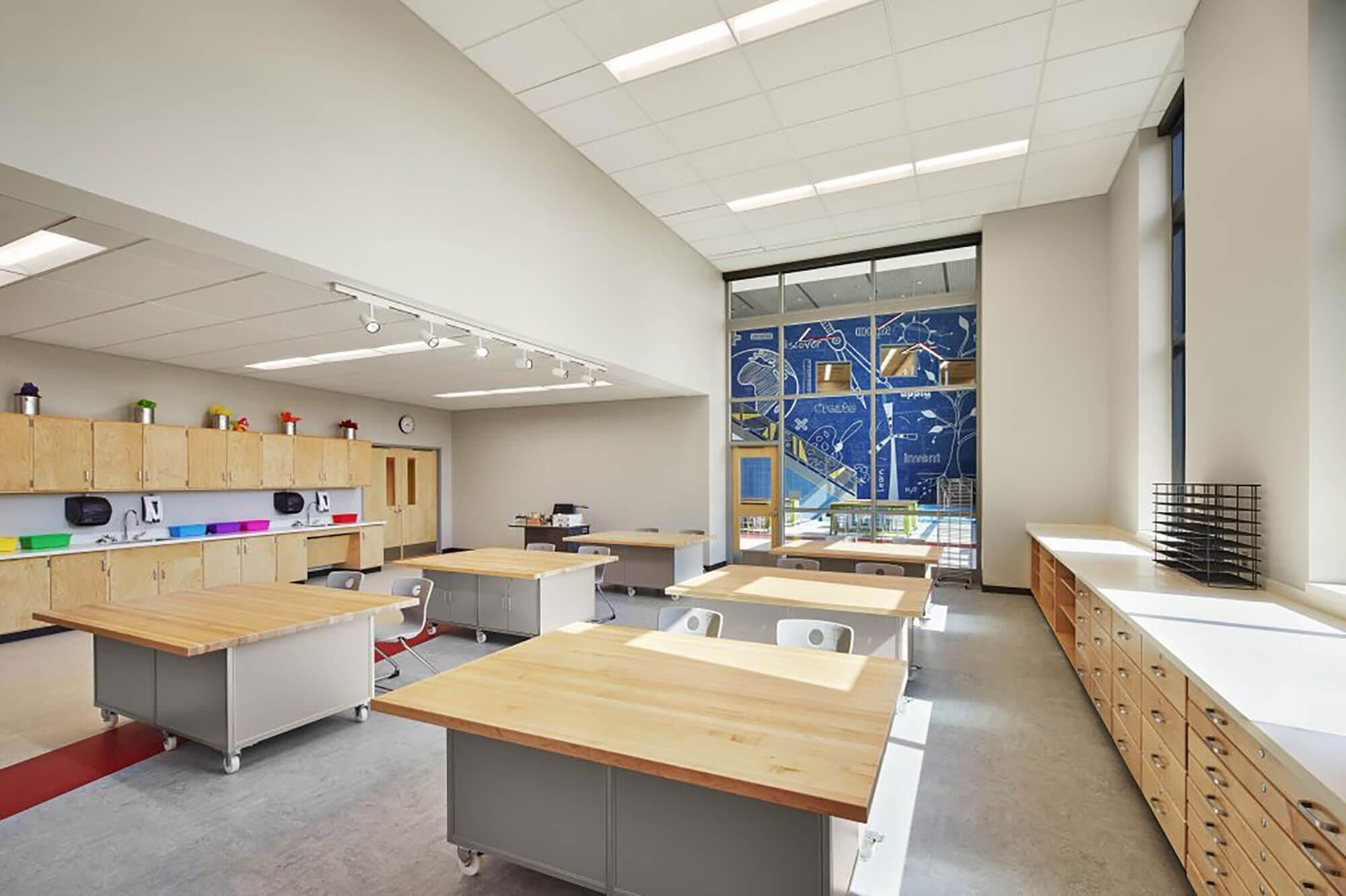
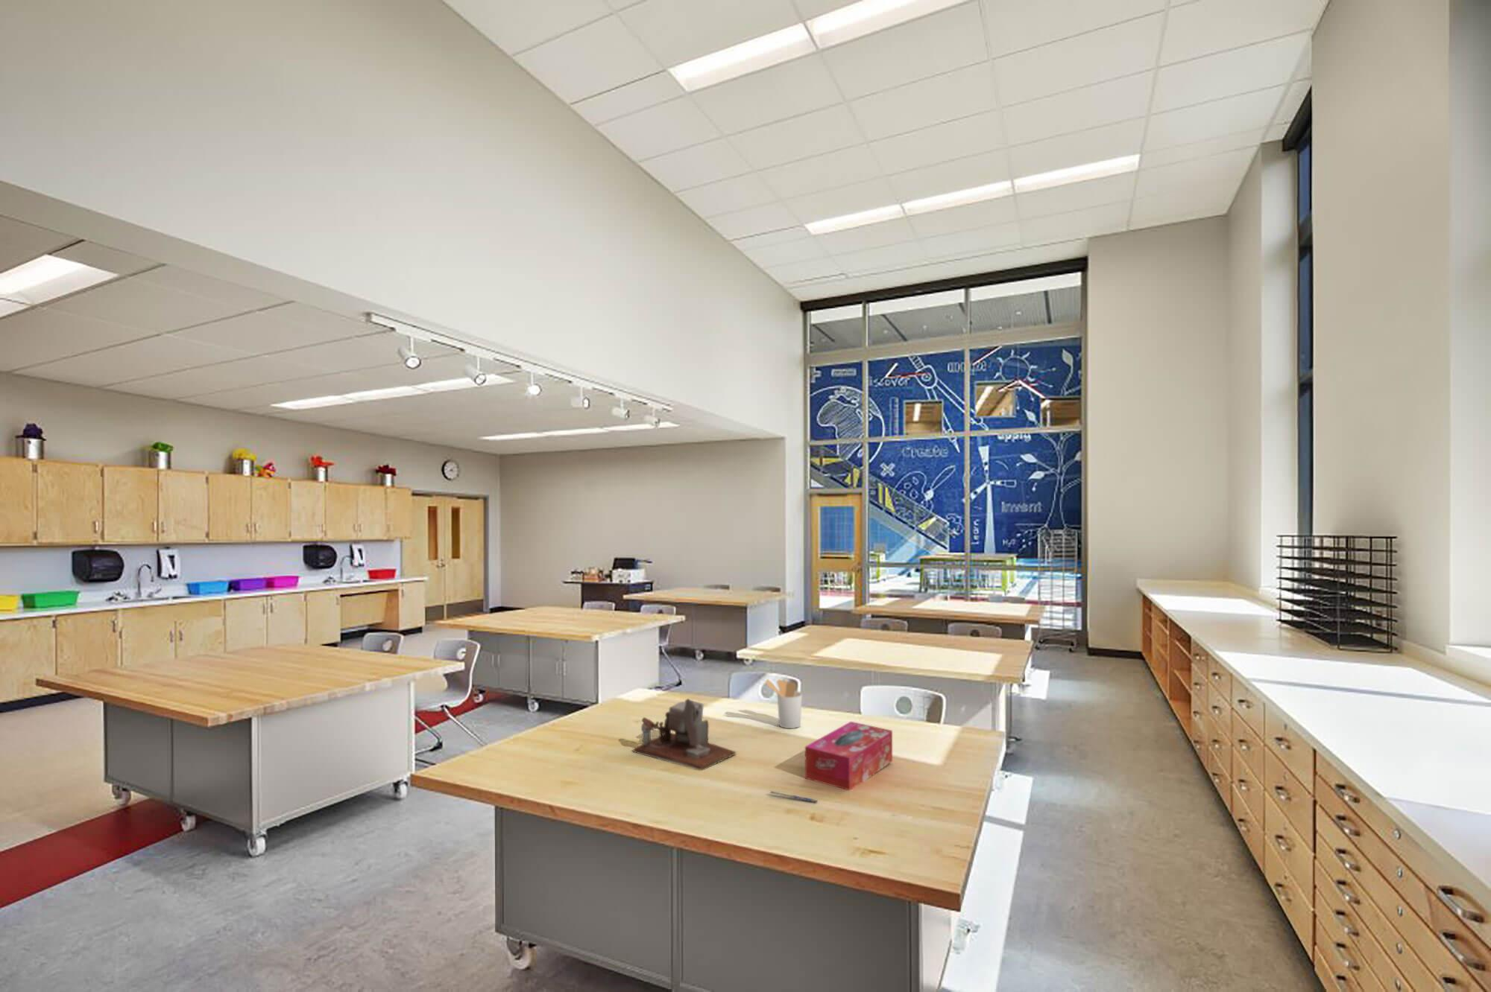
+ tissue box [804,721,893,790]
+ utensil holder [764,679,803,730]
+ desk organizer [631,698,737,772]
+ pen [770,790,818,804]
